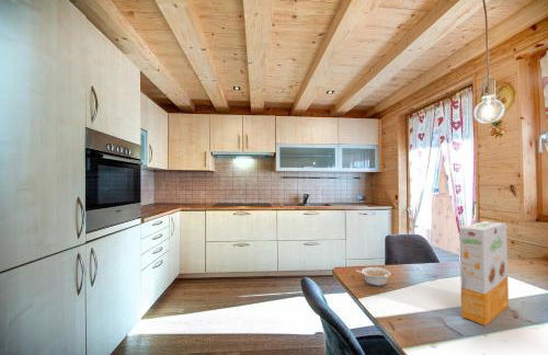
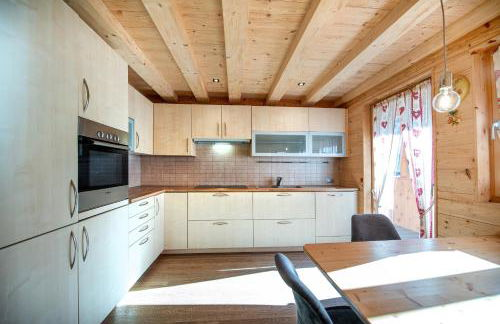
- cereal box [458,220,510,327]
- legume [356,266,391,287]
